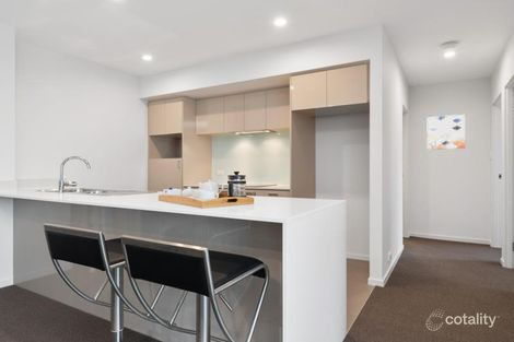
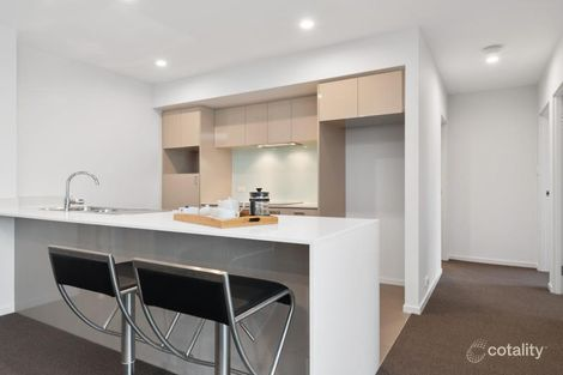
- wall art [427,114,466,151]
